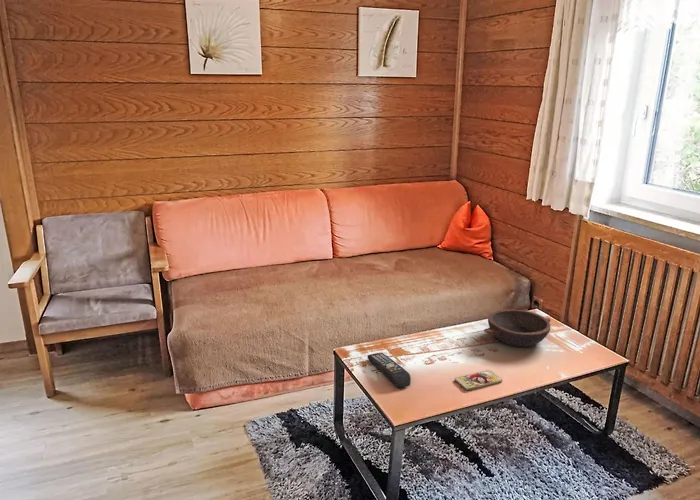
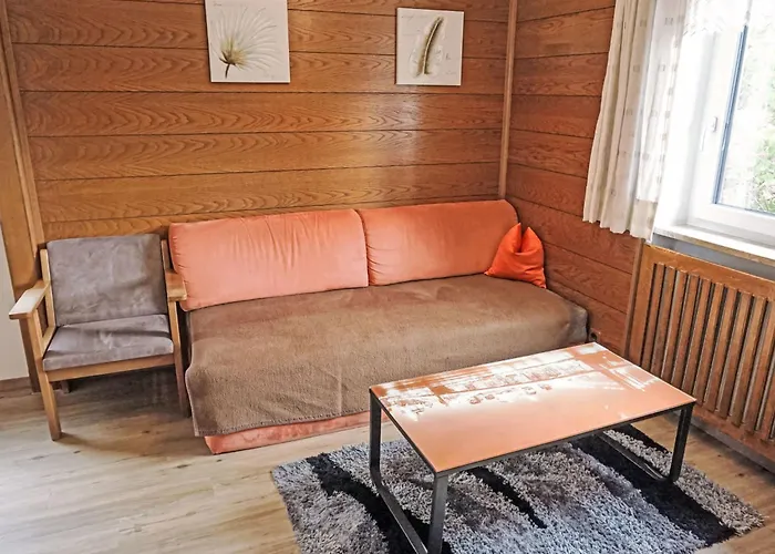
- bowl [483,308,552,348]
- smartphone [454,369,503,391]
- remote control [367,352,412,389]
